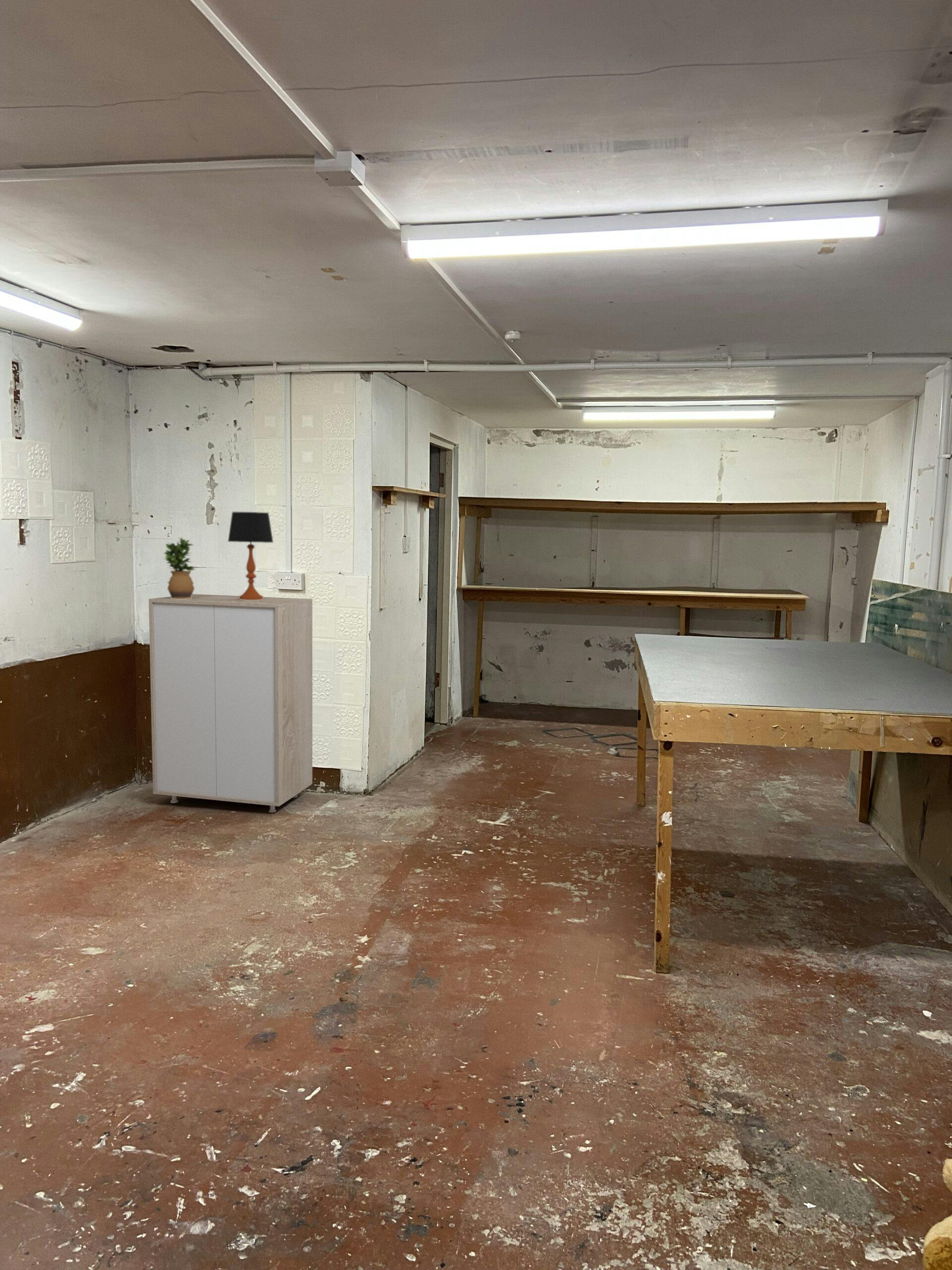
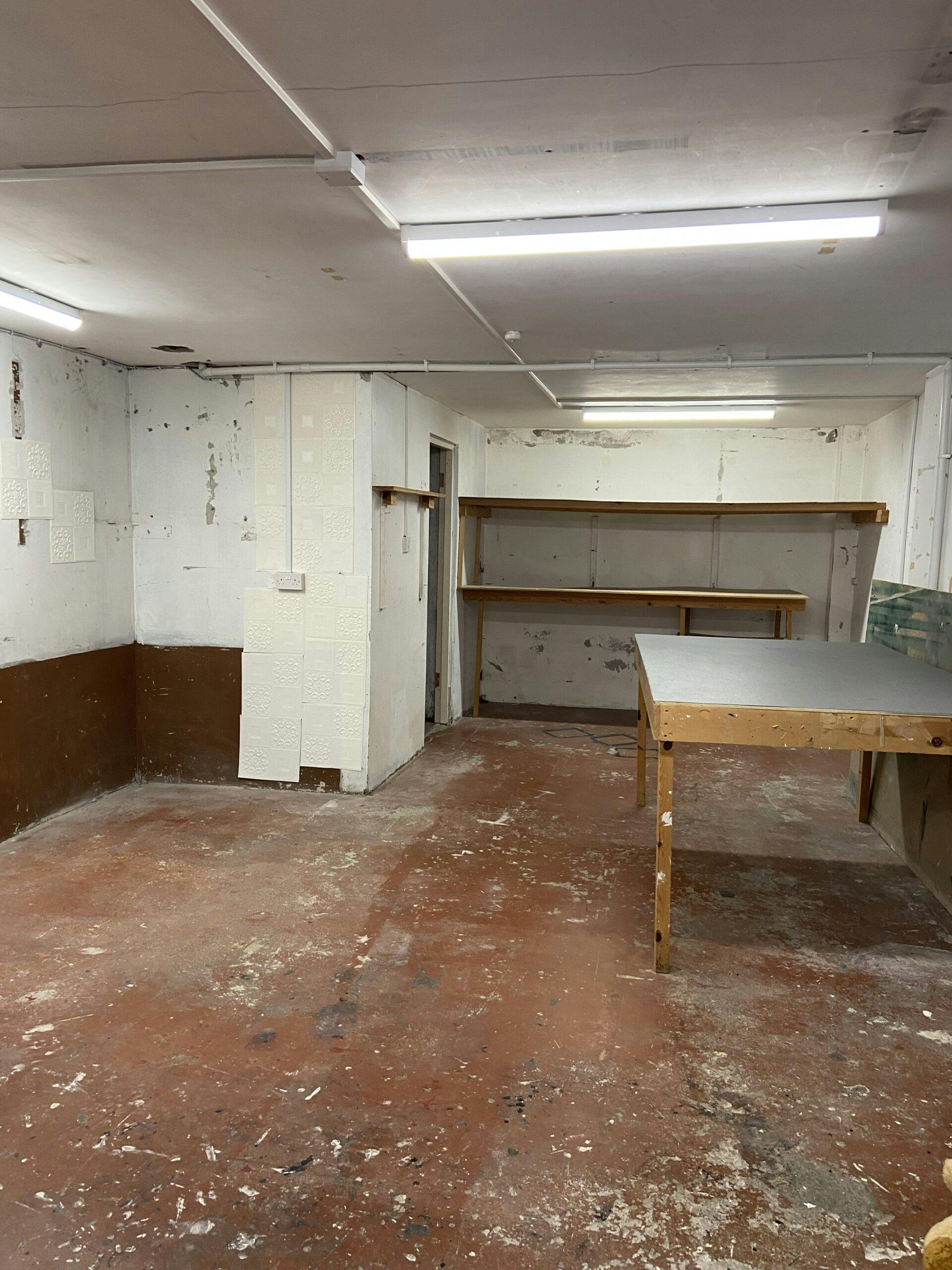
- storage cabinet [148,593,313,813]
- table lamp [227,511,274,600]
- potted plant [163,537,196,599]
